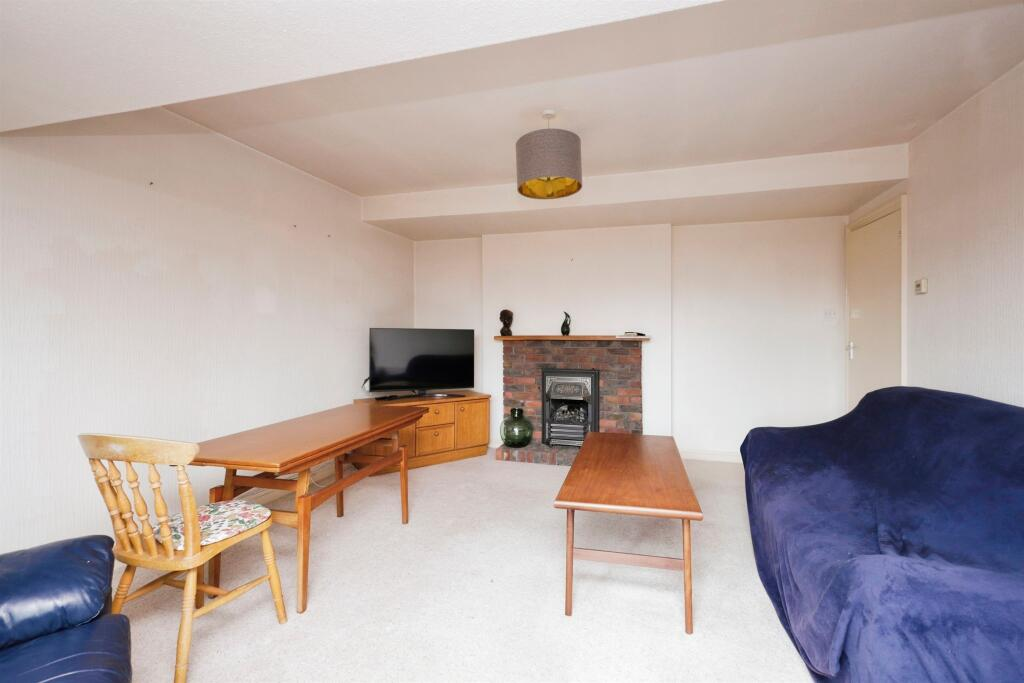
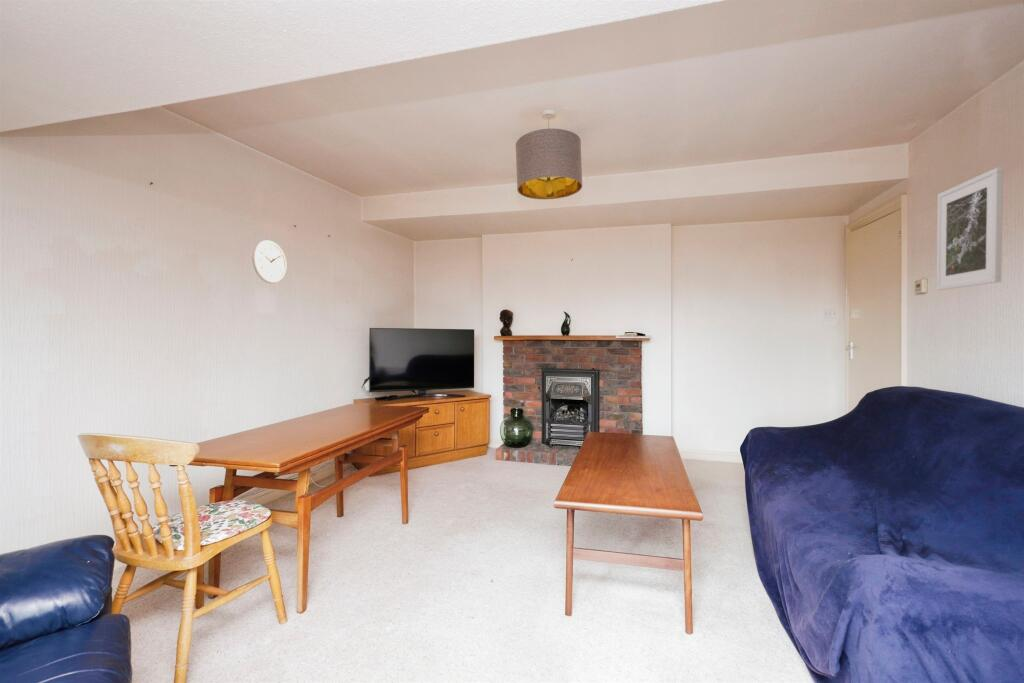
+ wall clock [252,239,288,284]
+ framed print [935,166,1004,291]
